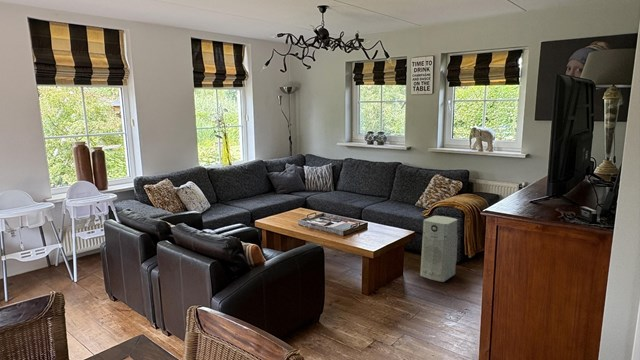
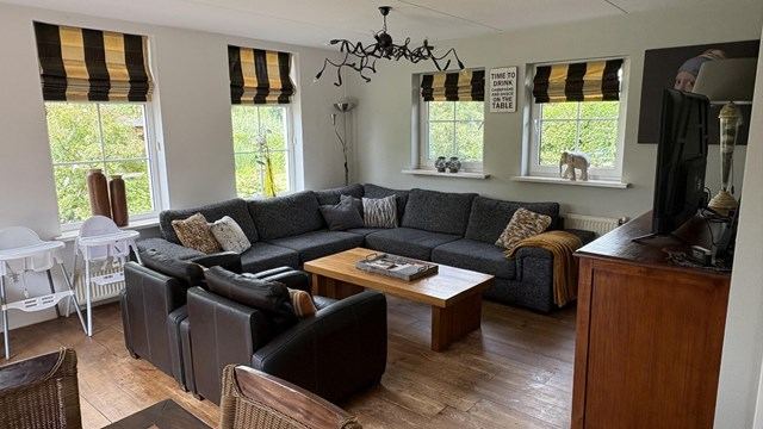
- air purifier [419,215,459,283]
